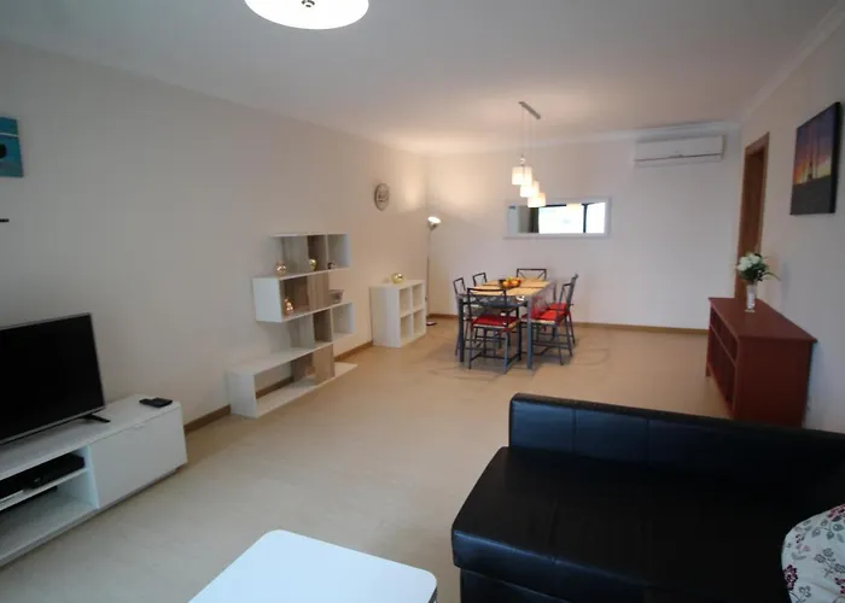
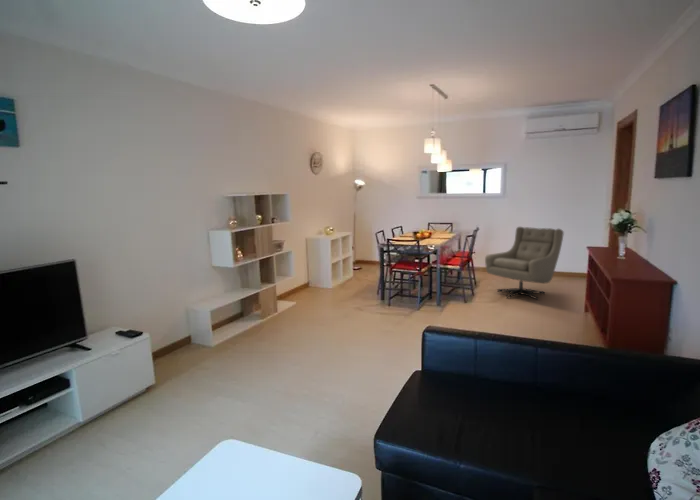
+ armchair [484,226,565,301]
